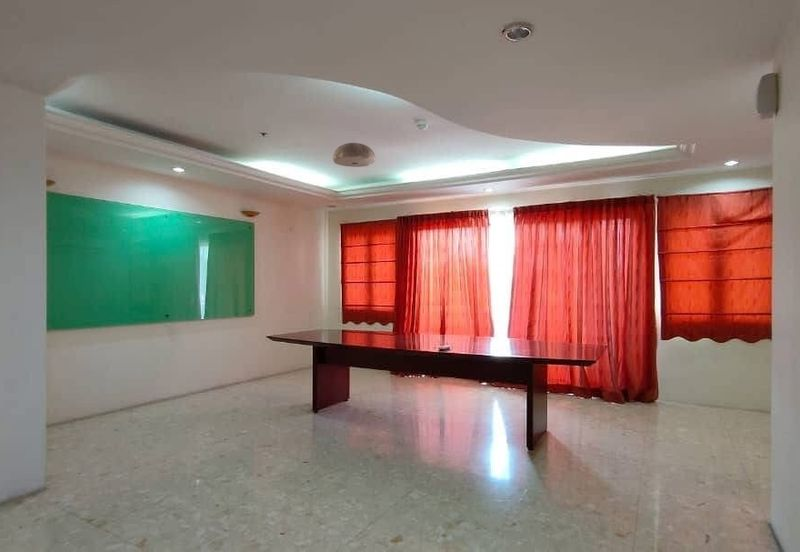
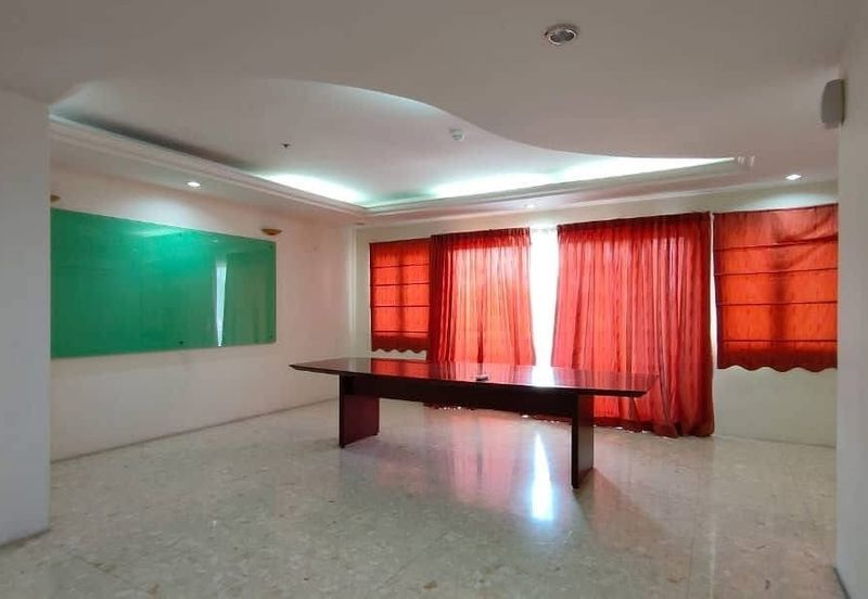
- ceiling light [332,142,377,168]
